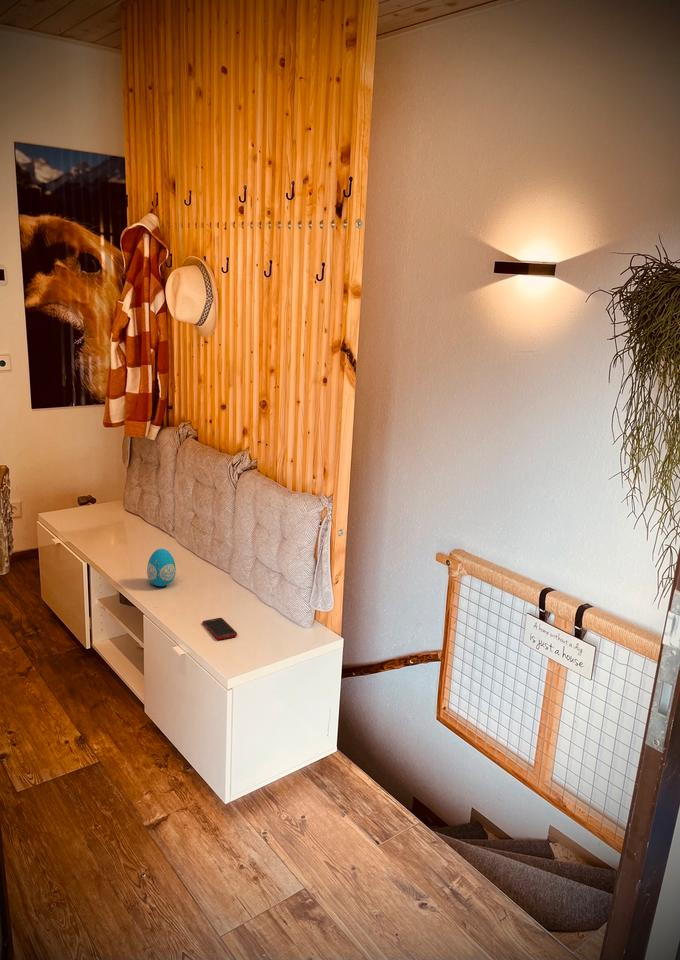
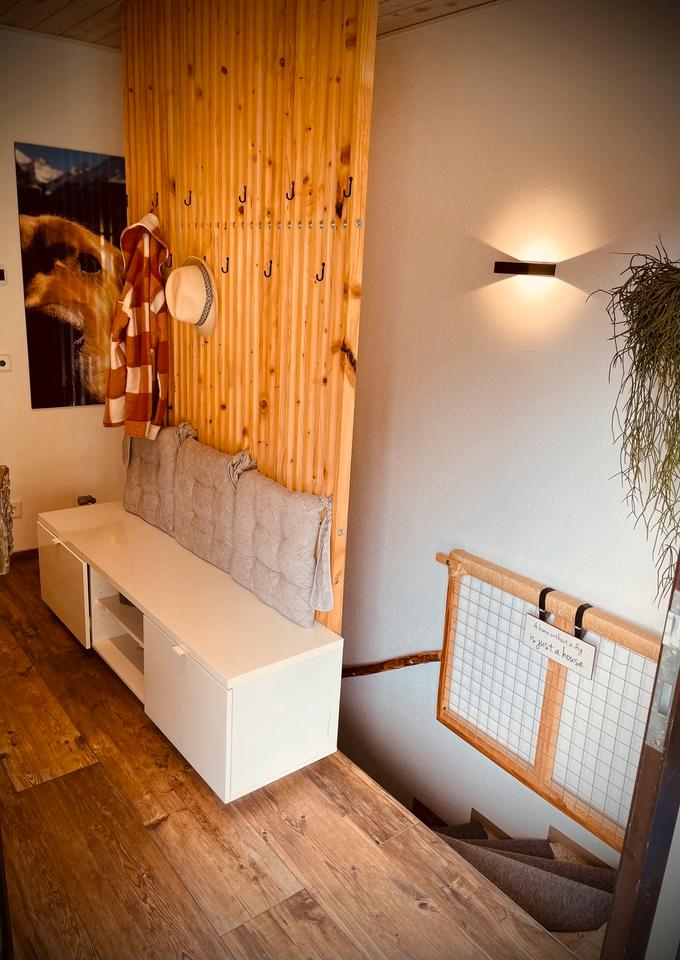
- decorative egg [146,548,177,587]
- cell phone [201,617,238,641]
